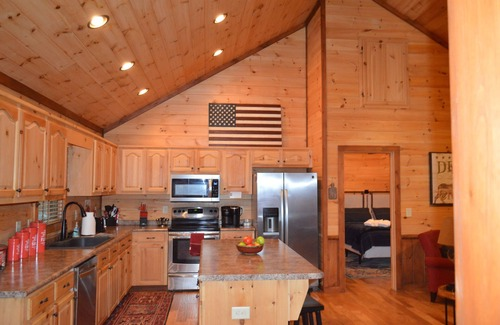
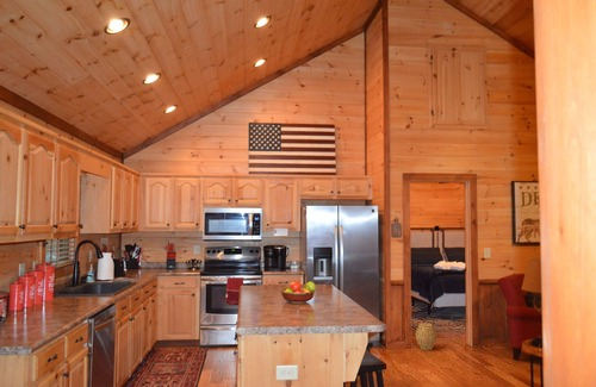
+ woven basket [415,322,437,351]
